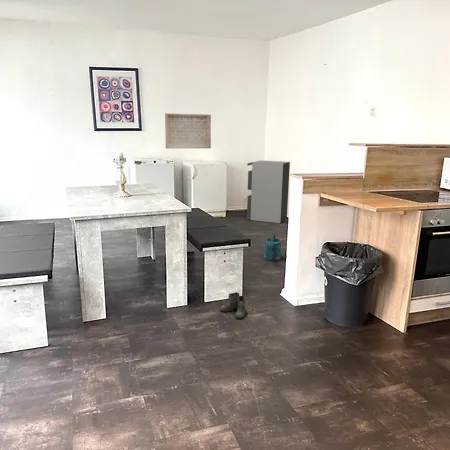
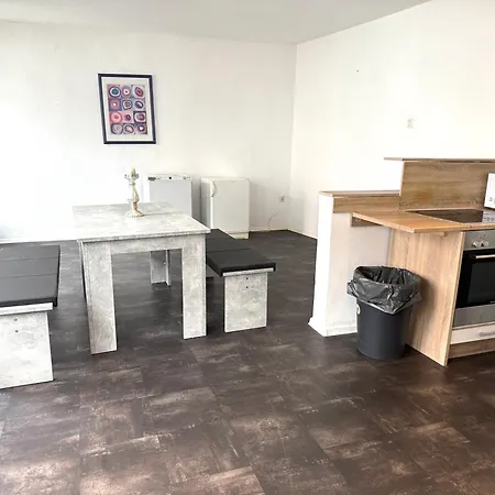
- storage cabinet [246,160,291,224]
- watering can [263,233,282,262]
- stone plaque [164,112,212,149]
- boots [220,291,247,320]
